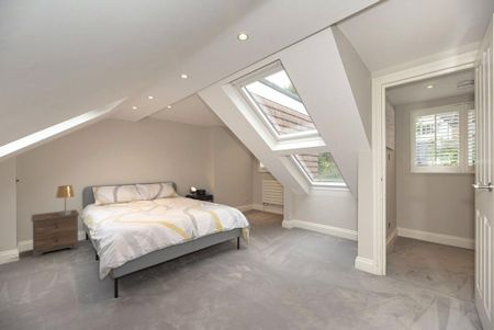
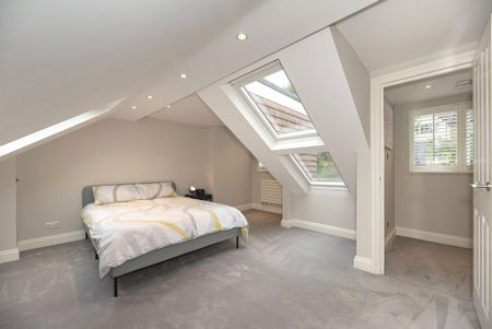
- lamp [55,184,76,215]
- nightstand [30,208,80,259]
